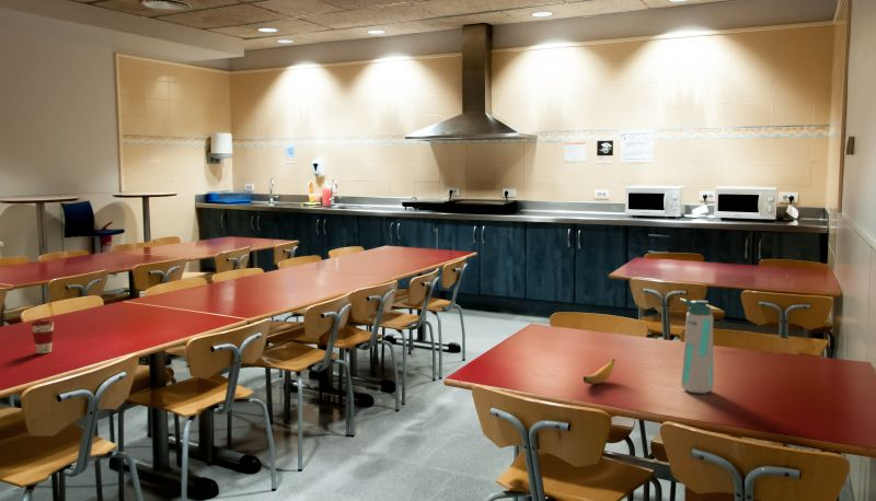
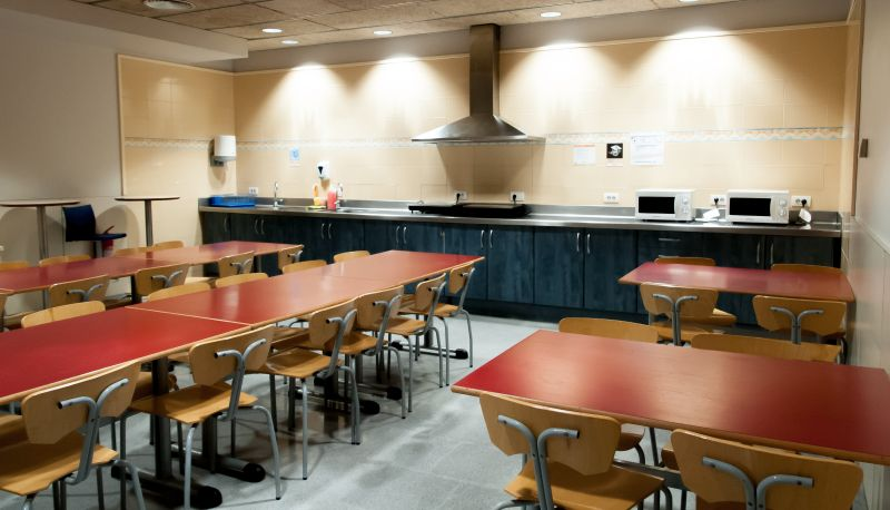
- coffee cup [30,317,56,354]
- banana [583,358,615,385]
- water bottle [679,298,715,395]
